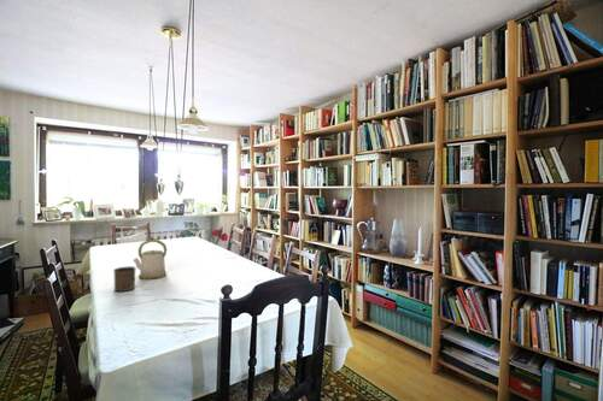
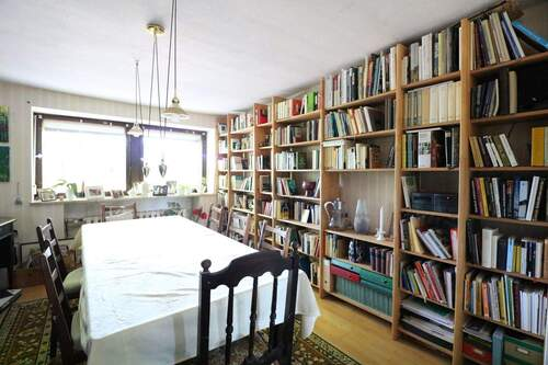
- kettle [131,238,168,281]
- cup [112,265,136,293]
